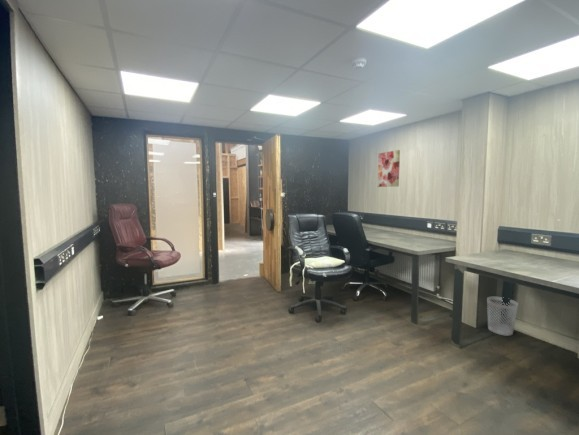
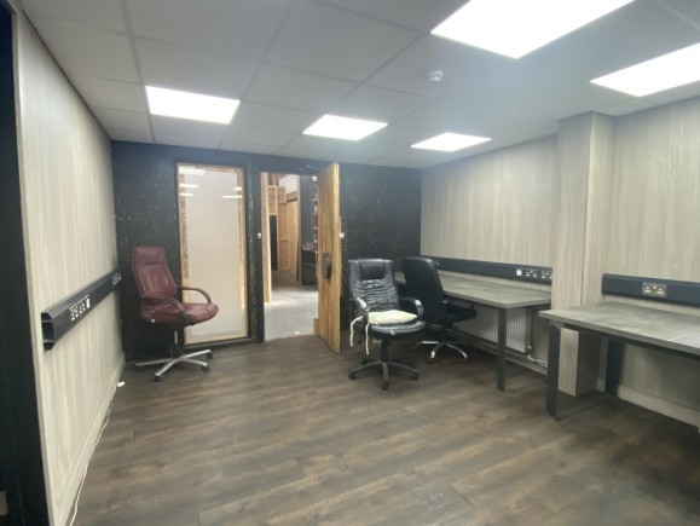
- wastebasket [486,296,519,337]
- wall art [377,149,401,188]
